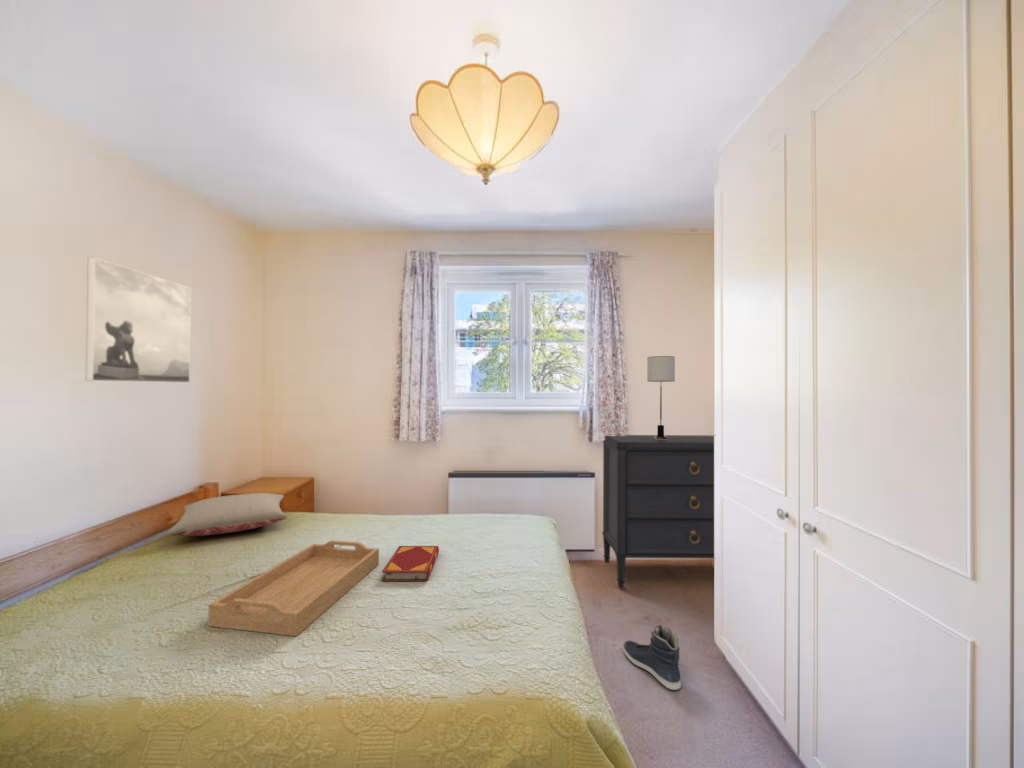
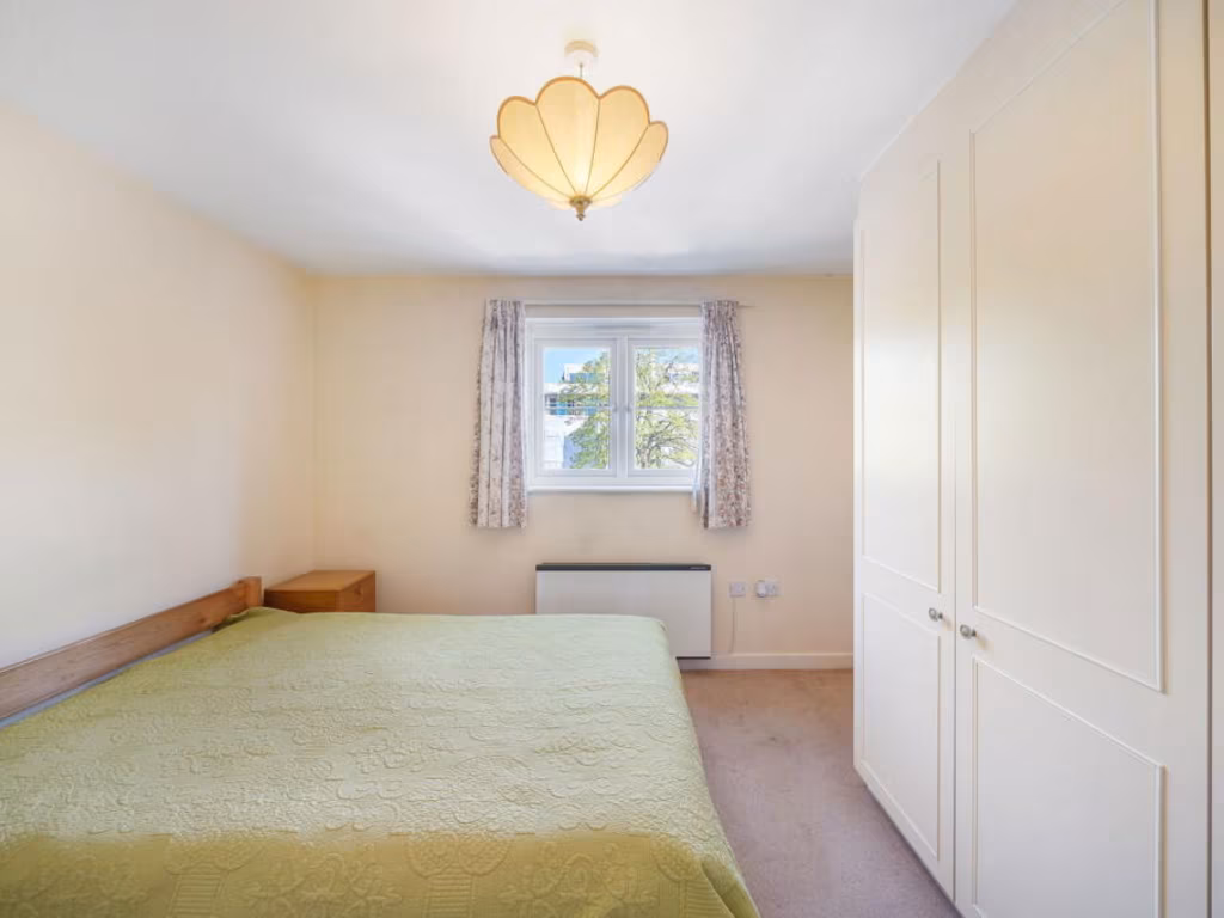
- table lamp [646,355,676,439]
- hardback book [381,545,440,582]
- pillow [166,492,288,537]
- sneaker [622,624,682,691]
- dresser [601,434,715,588]
- serving tray [207,539,380,637]
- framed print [84,256,192,384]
